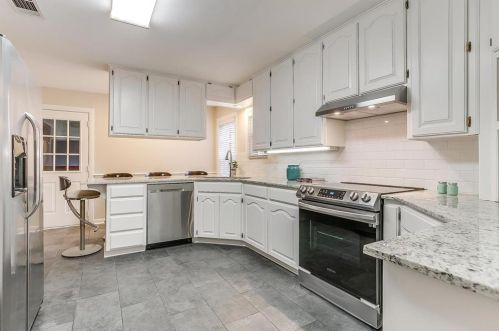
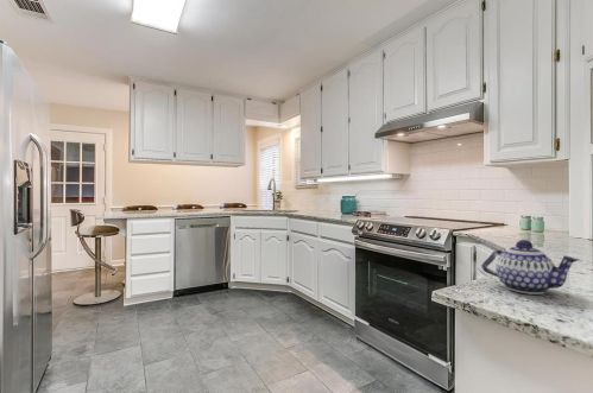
+ teapot [480,239,581,296]
